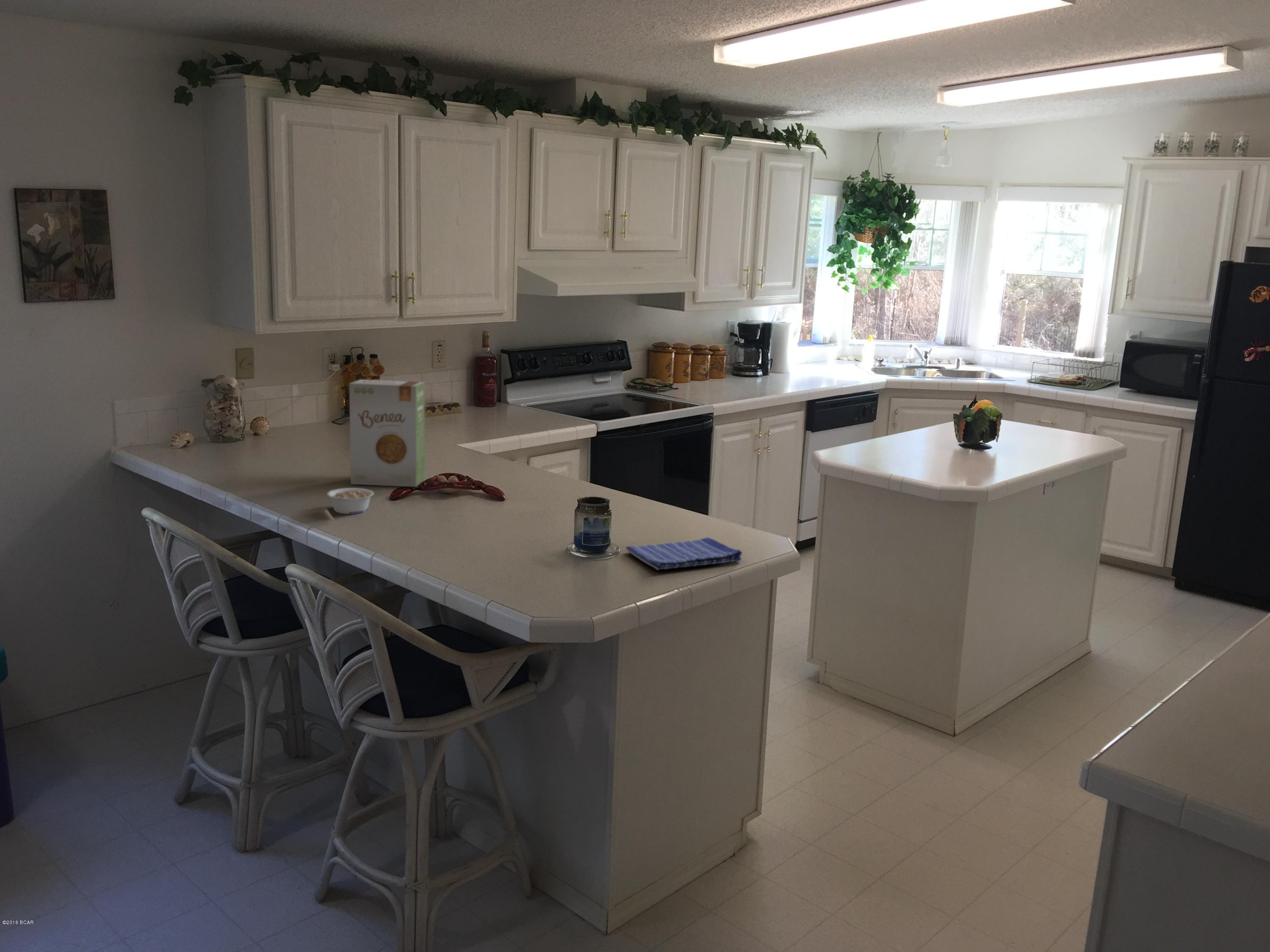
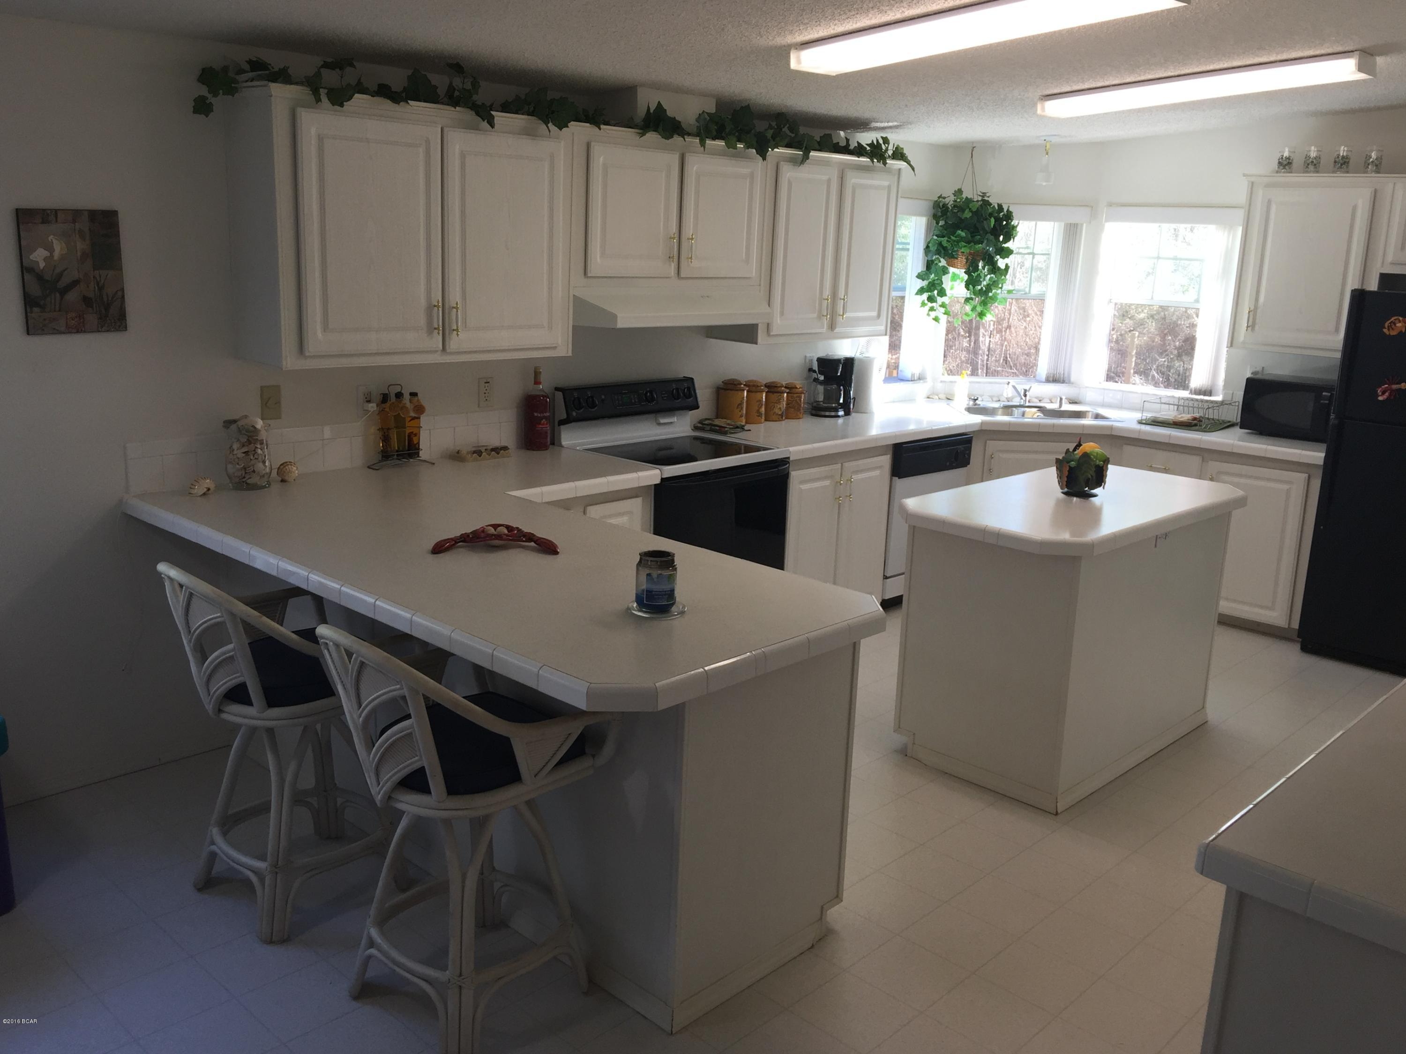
- legume [326,487,375,515]
- dish towel [625,537,743,570]
- food box [349,379,425,487]
